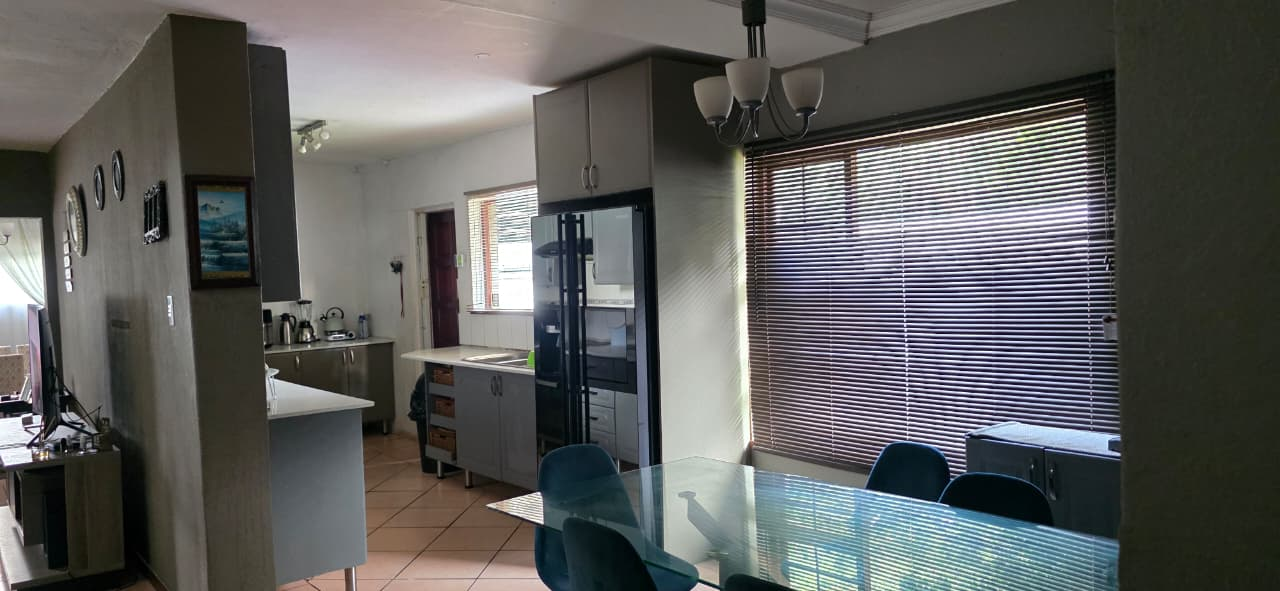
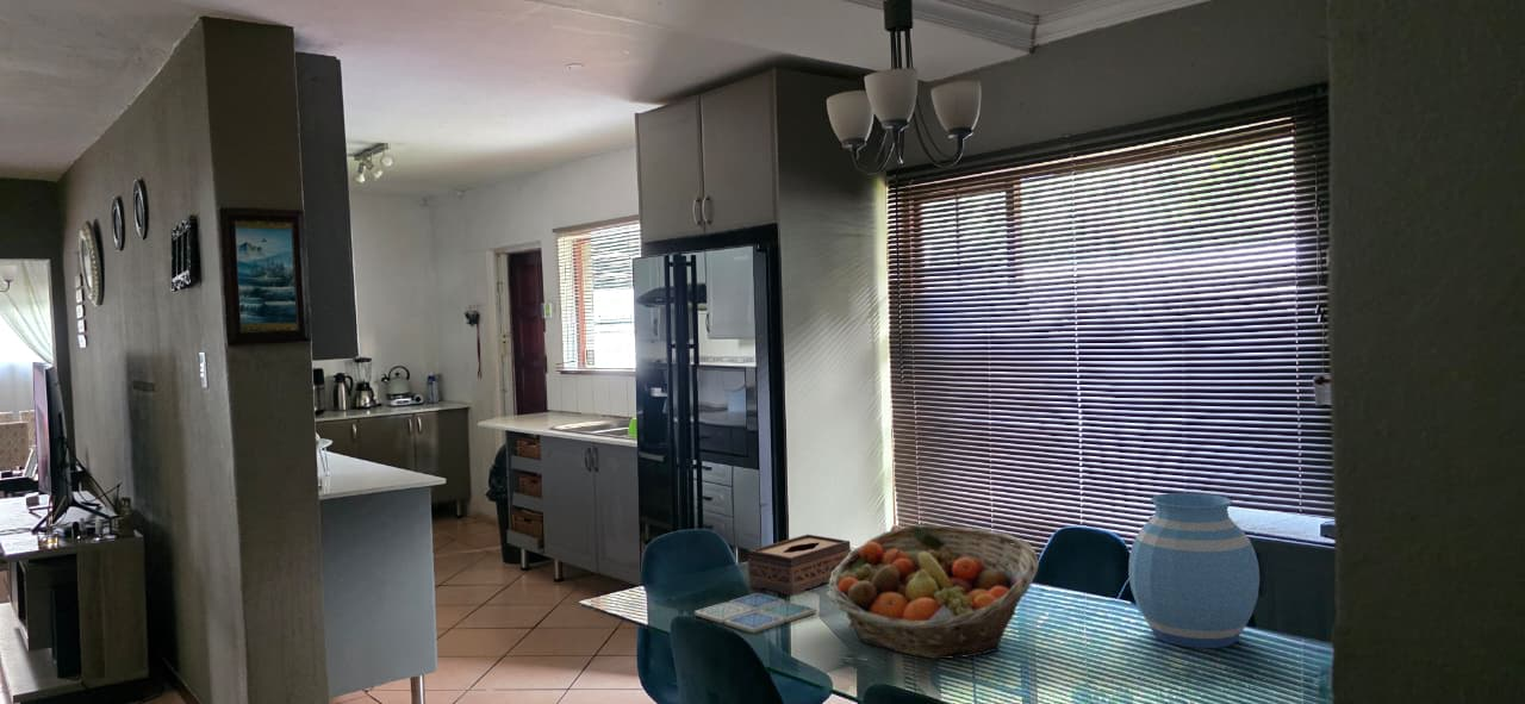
+ fruit basket [827,524,1040,660]
+ vase [1127,492,1261,649]
+ tissue box [747,534,853,597]
+ drink coaster [693,592,818,634]
